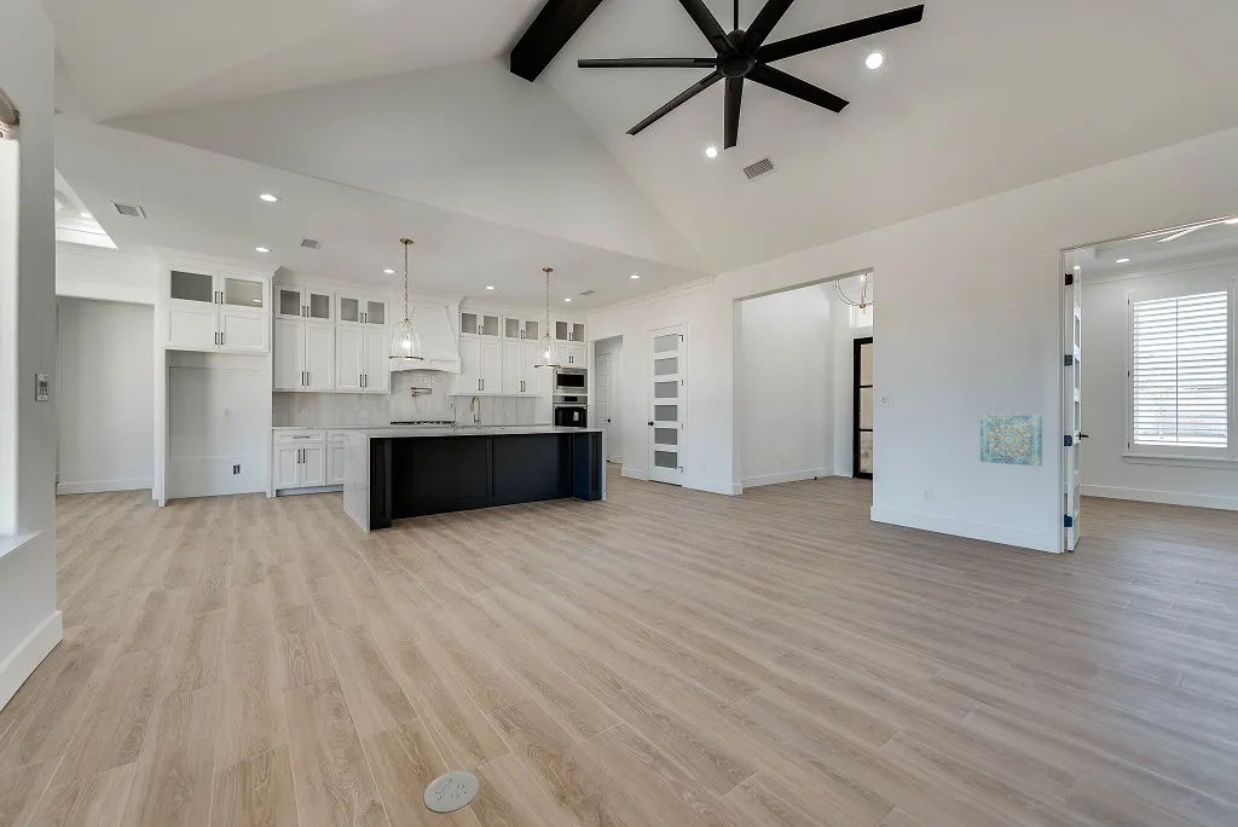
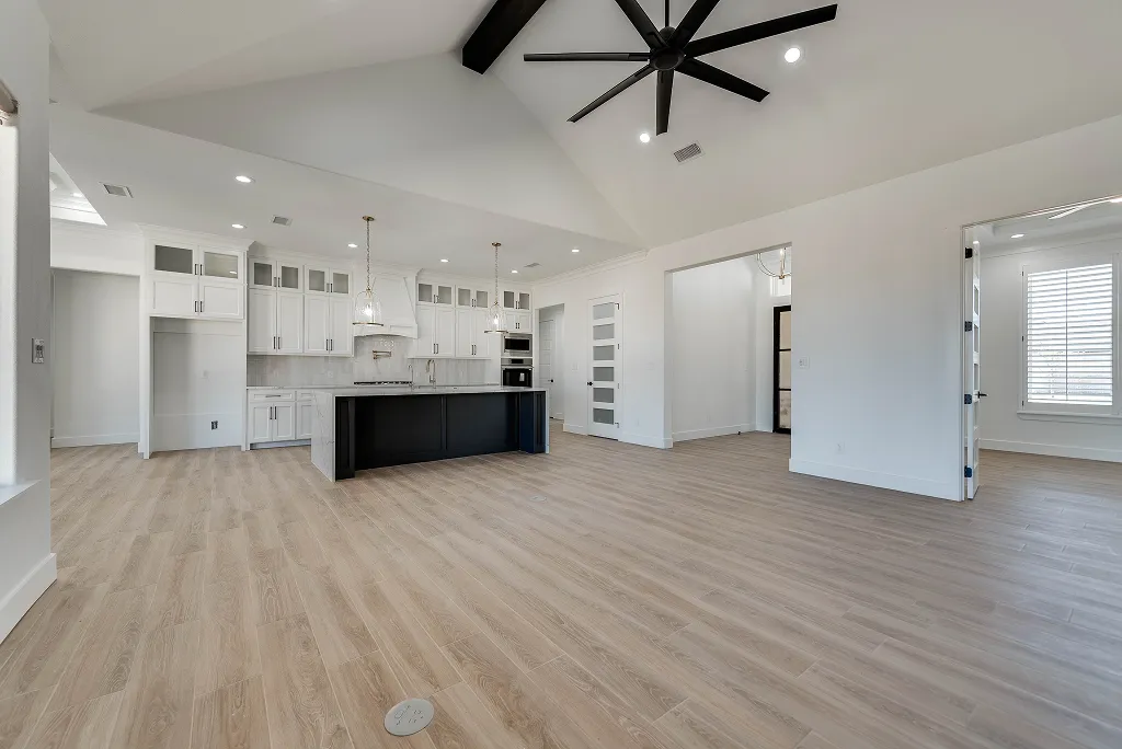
- wall art [979,414,1043,467]
